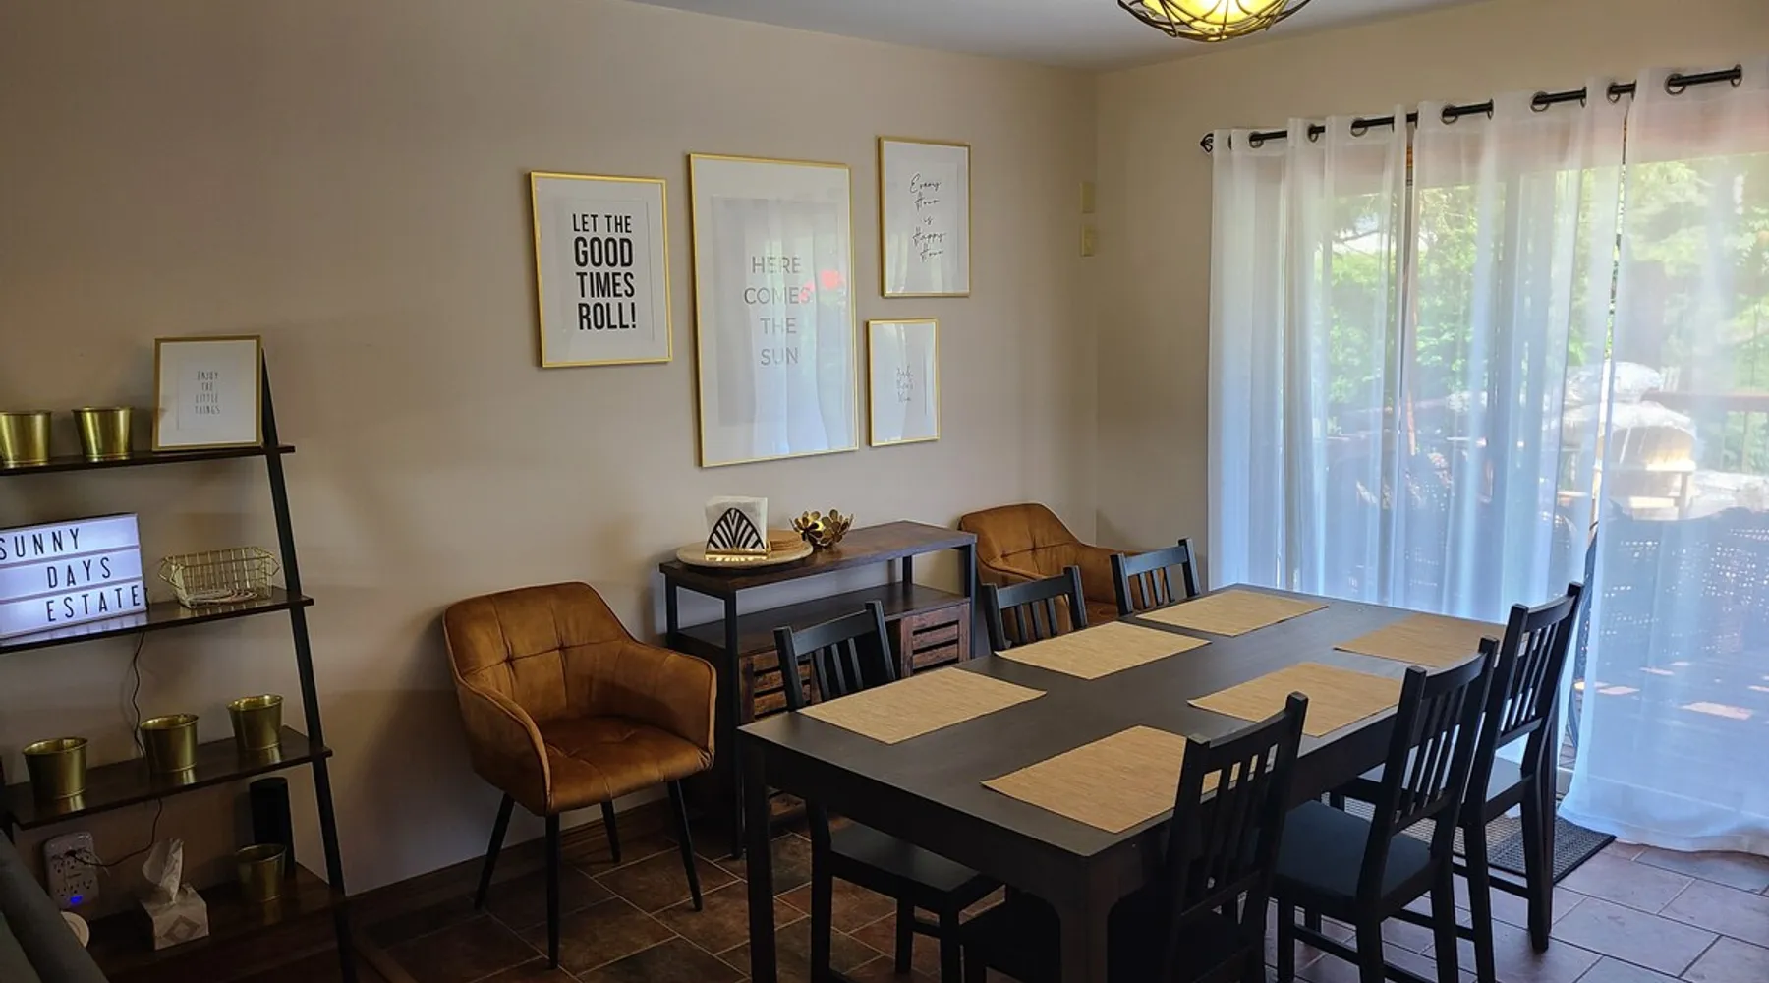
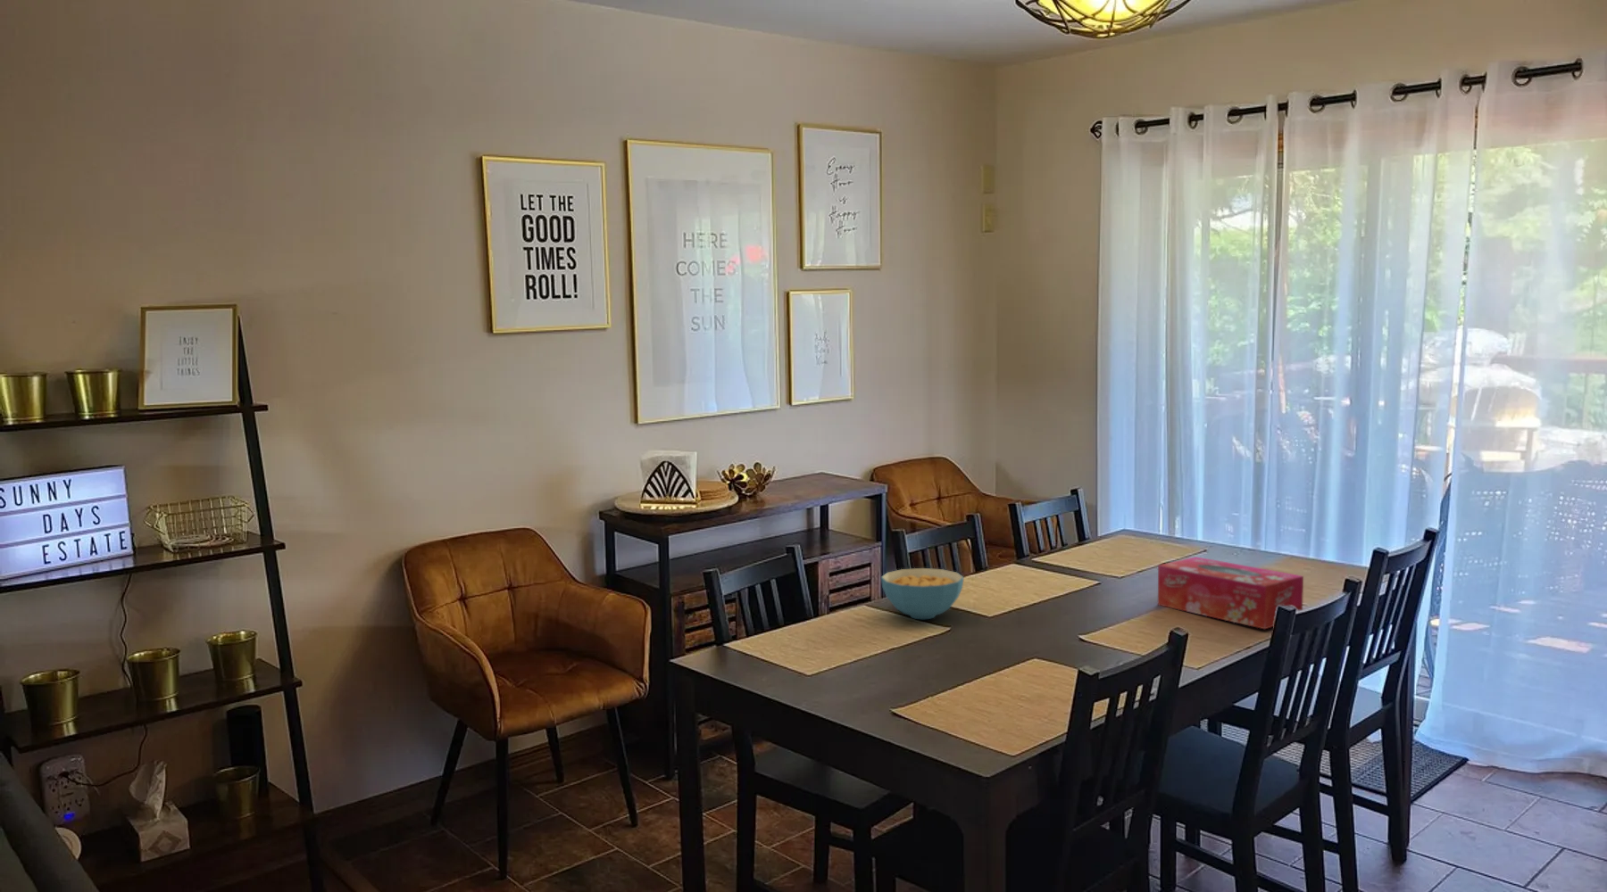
+ cereal bowl [880,567,965,620]
+ tissue box [1157,556,1305,629]
